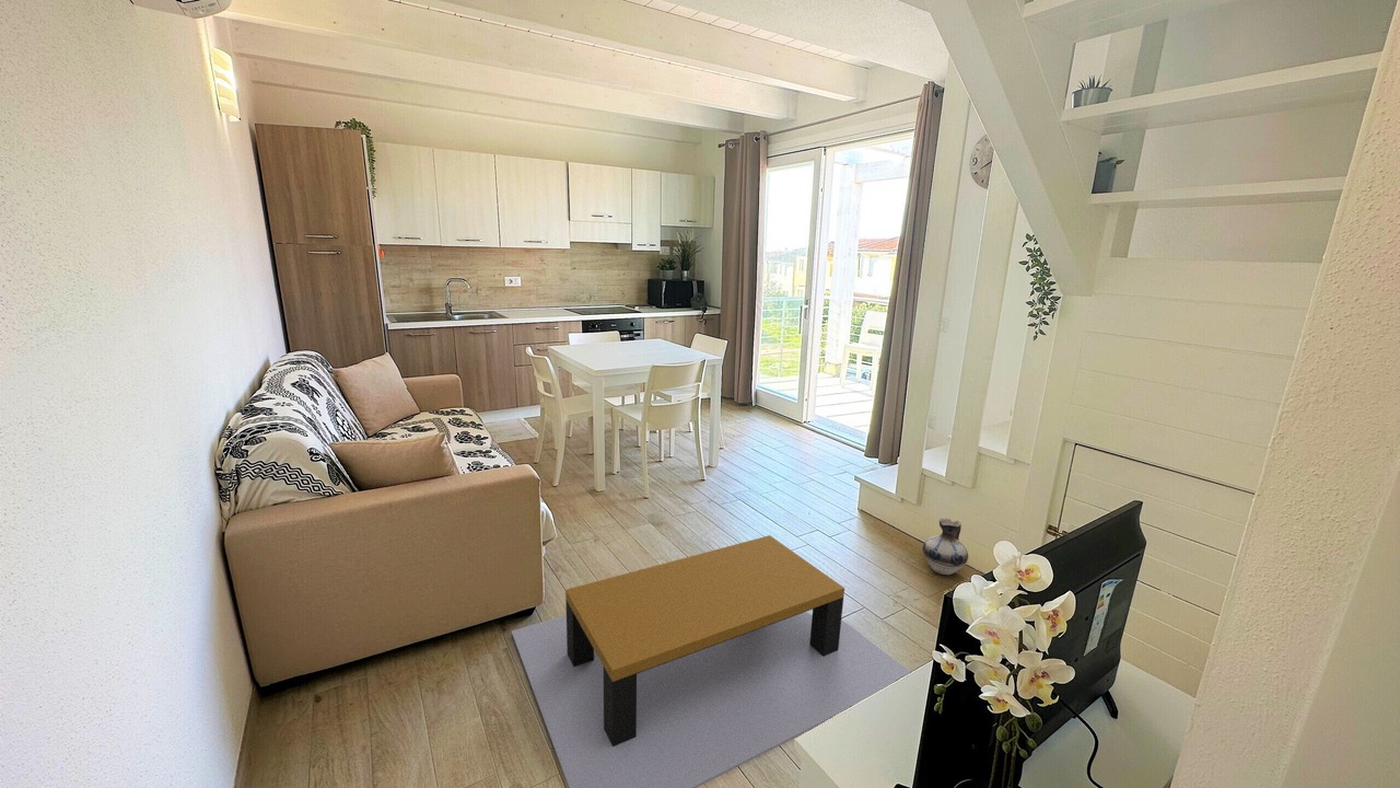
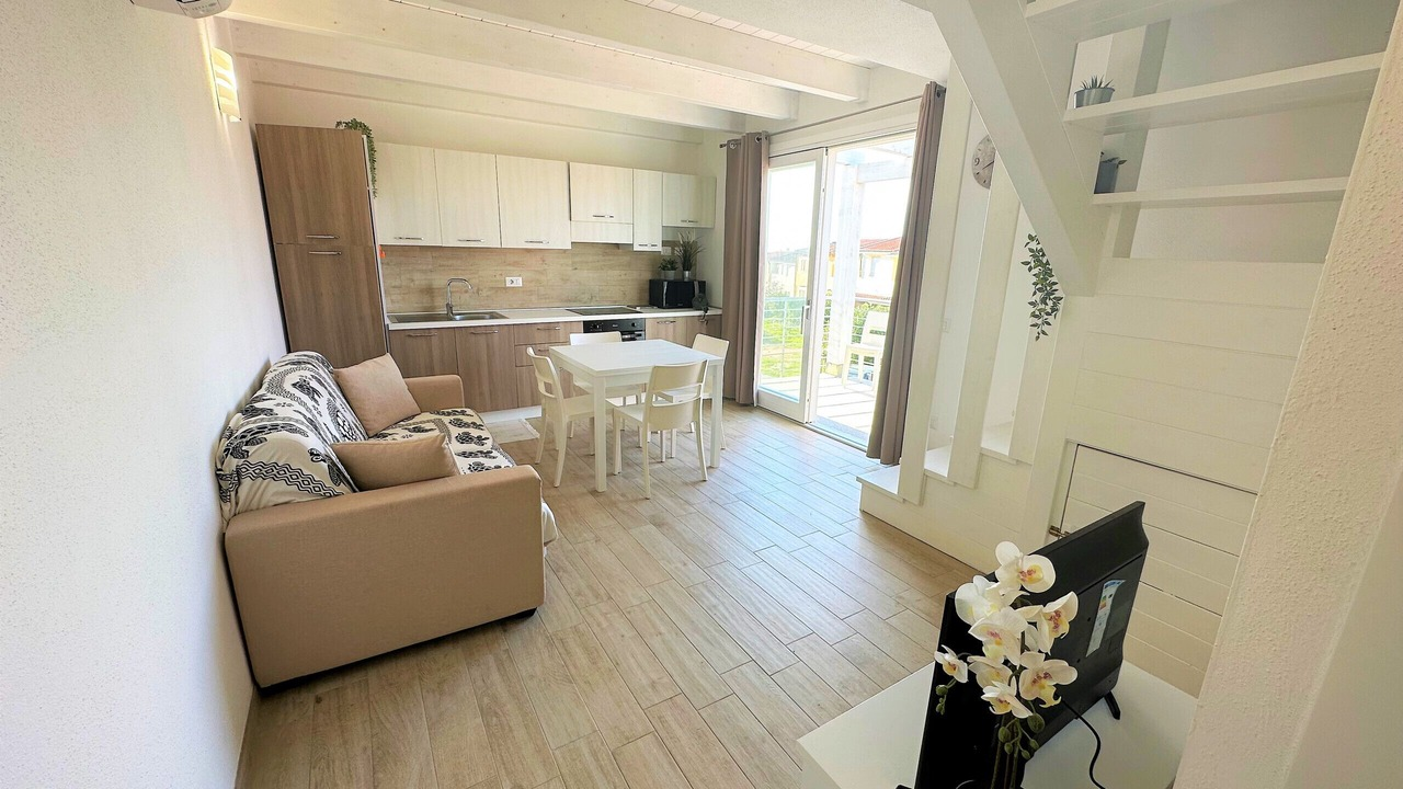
- coffee table [511,534,911,788]
- ceramic jug [921,517,969,576]
